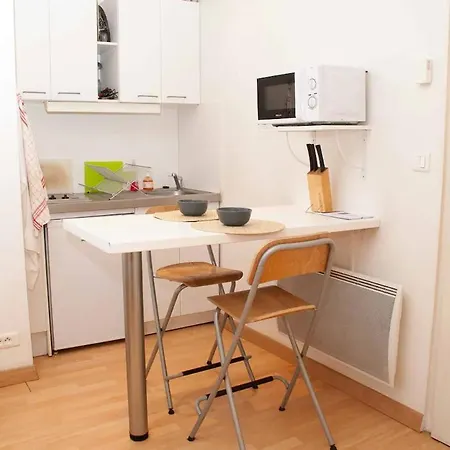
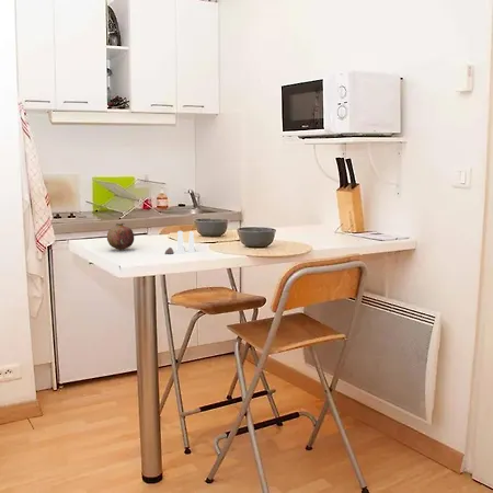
+ salt and pepper shaker set [164,230,197,255]
+ fruit [106,222,135,251]
